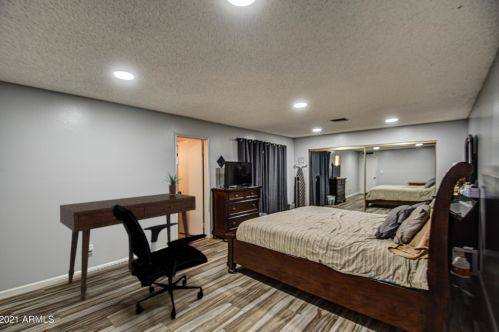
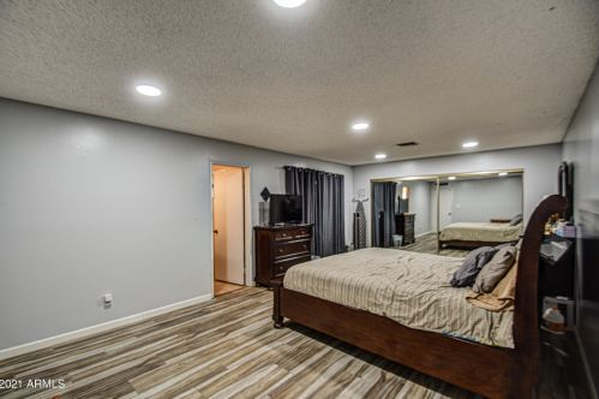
- potted plant [164,171,183,195]
- desk [59,192,197,302]
- office chair [111,204,209,320]
